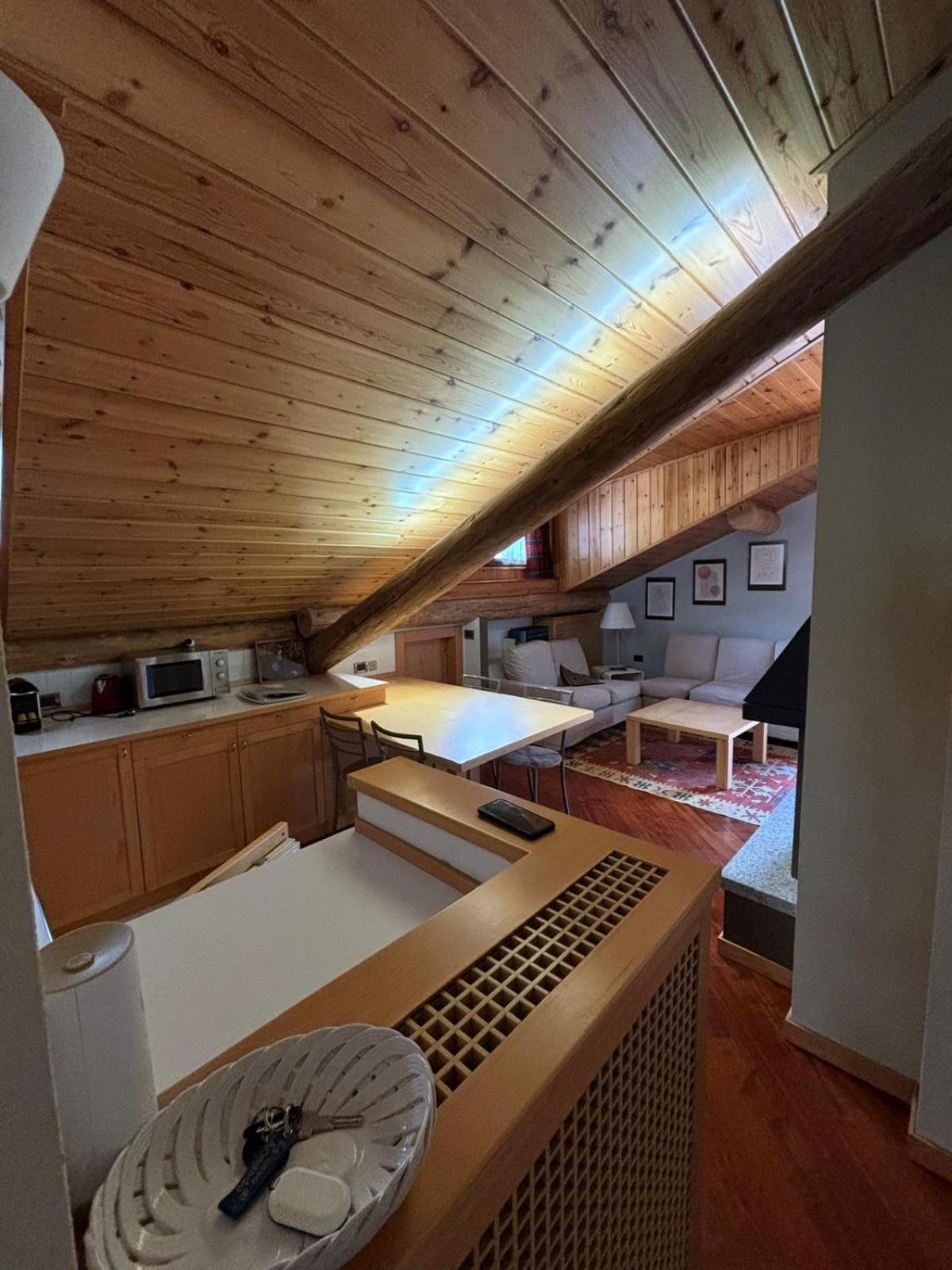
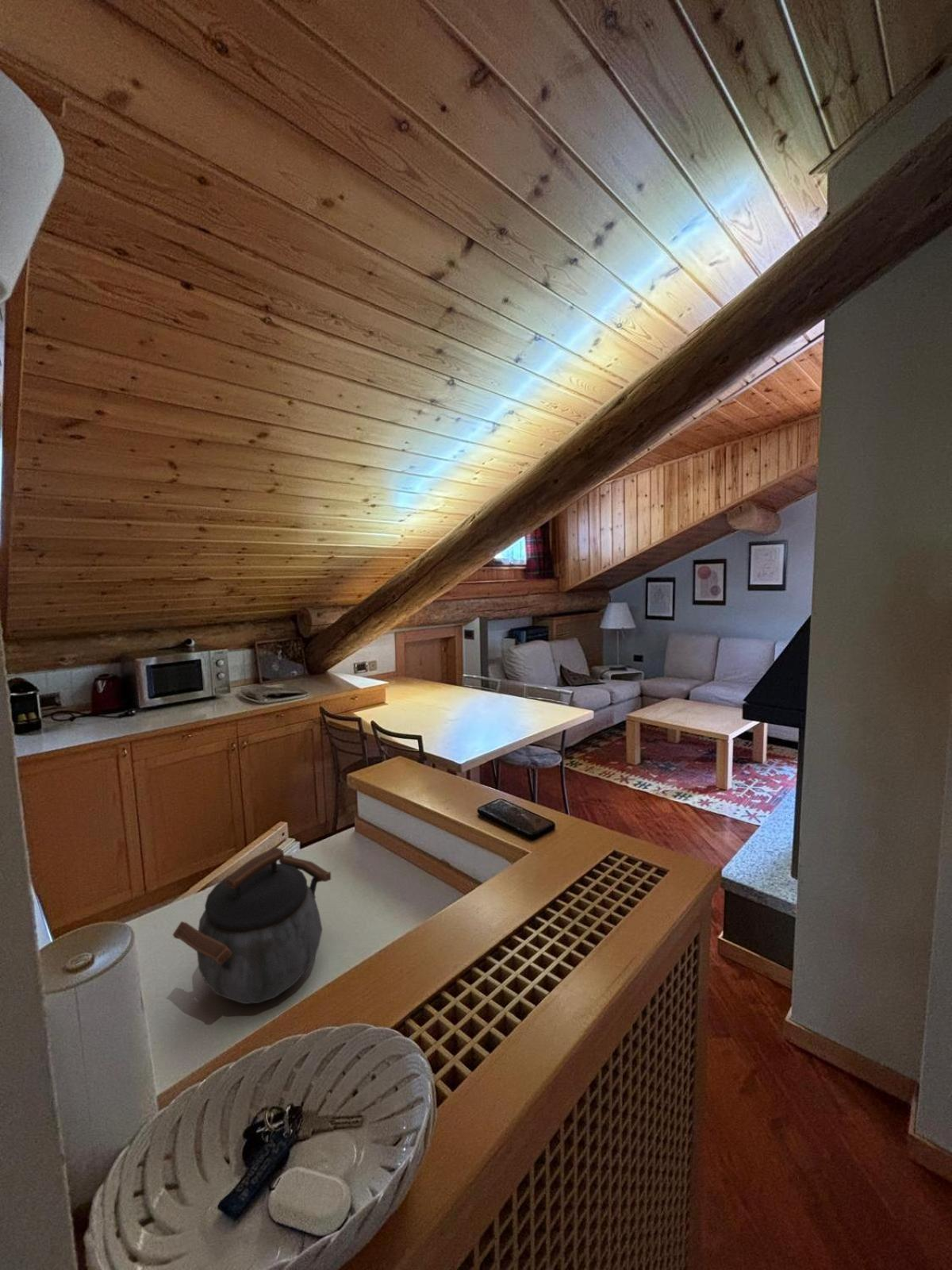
+ kettle [172,846,332,1005]
